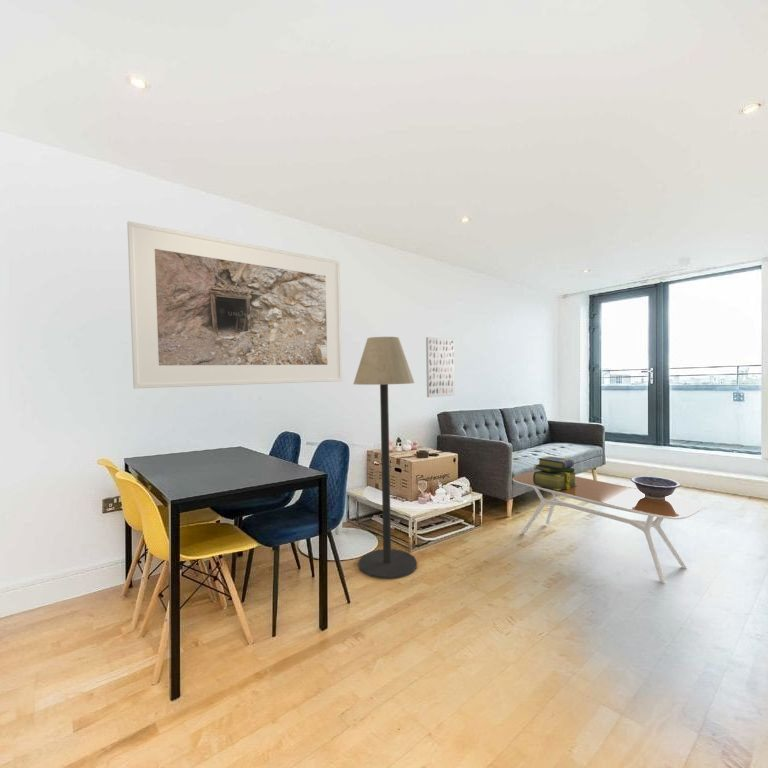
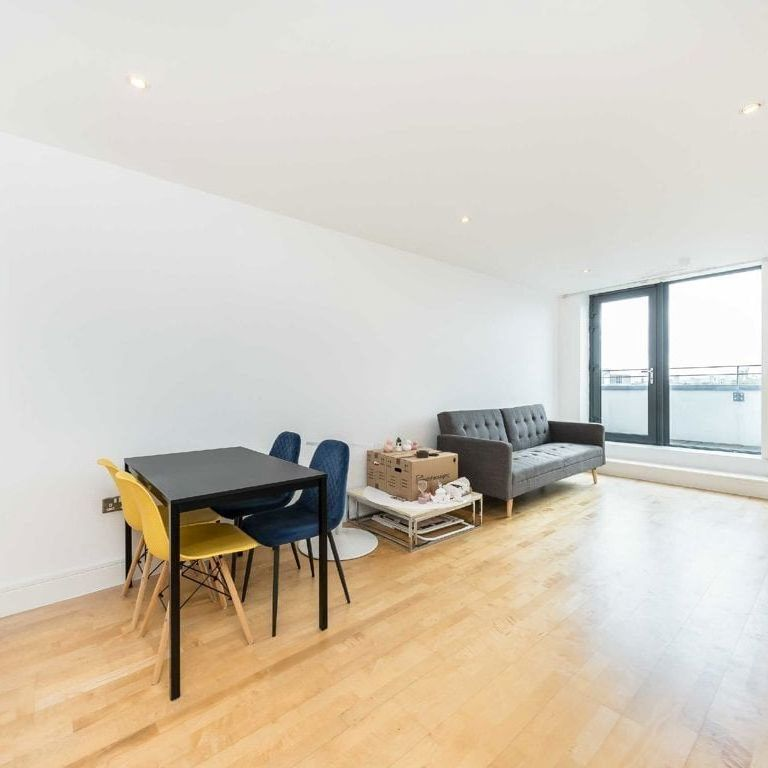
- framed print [126,220,343,389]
- stack of books [533,455,578,490]
- floor lamp [353,336,417,580]
- coffee table [512,470,703,585]
- wall art [425,336,456,398]
- decorative bowl [630,475,682,500]
